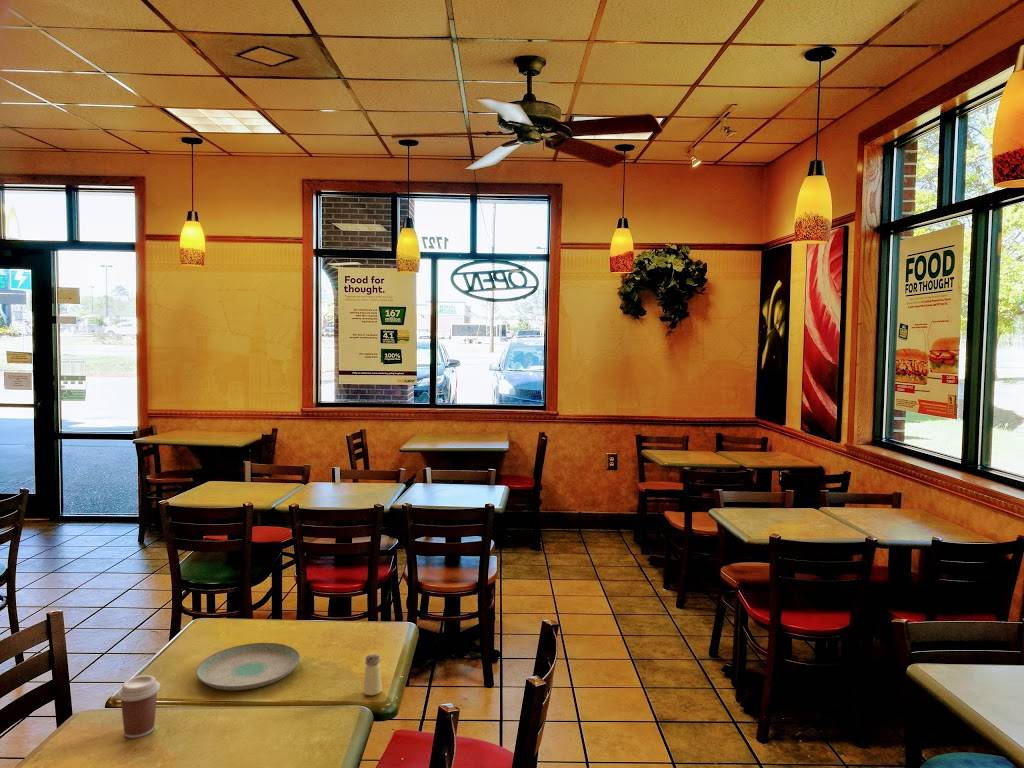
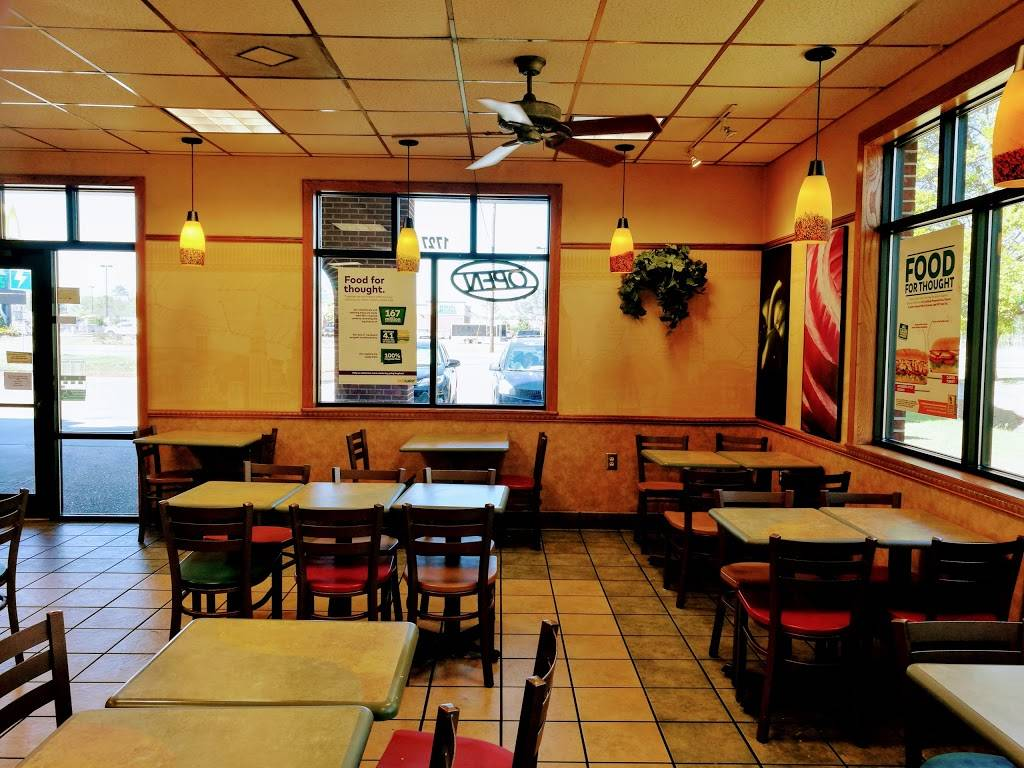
- saltshaker [362,653,383,696]
- coffee cup [116,674,161,739]
- plate [195,642,301,691]
